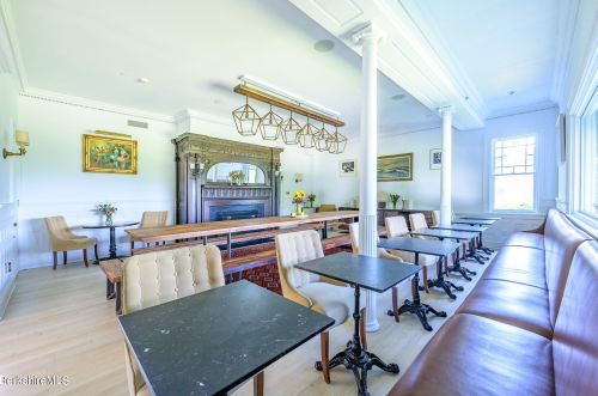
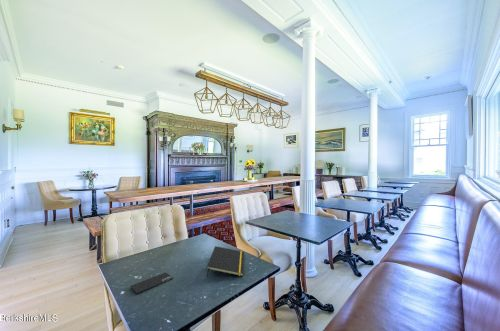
+ notepad [206,245,245,278]
+ smartphone [130,272,174,295]
